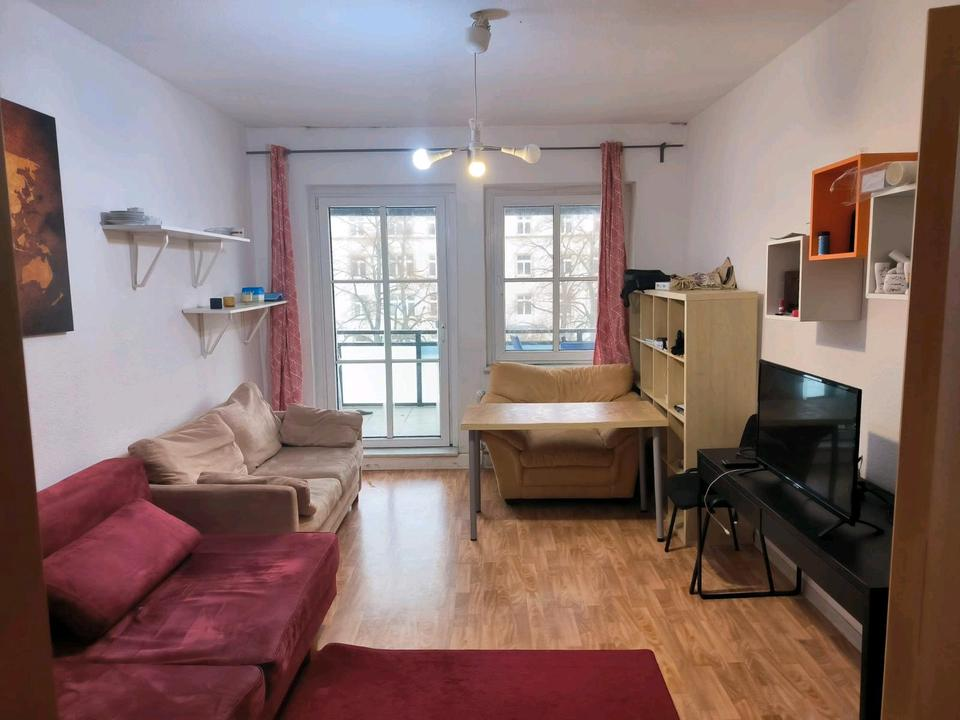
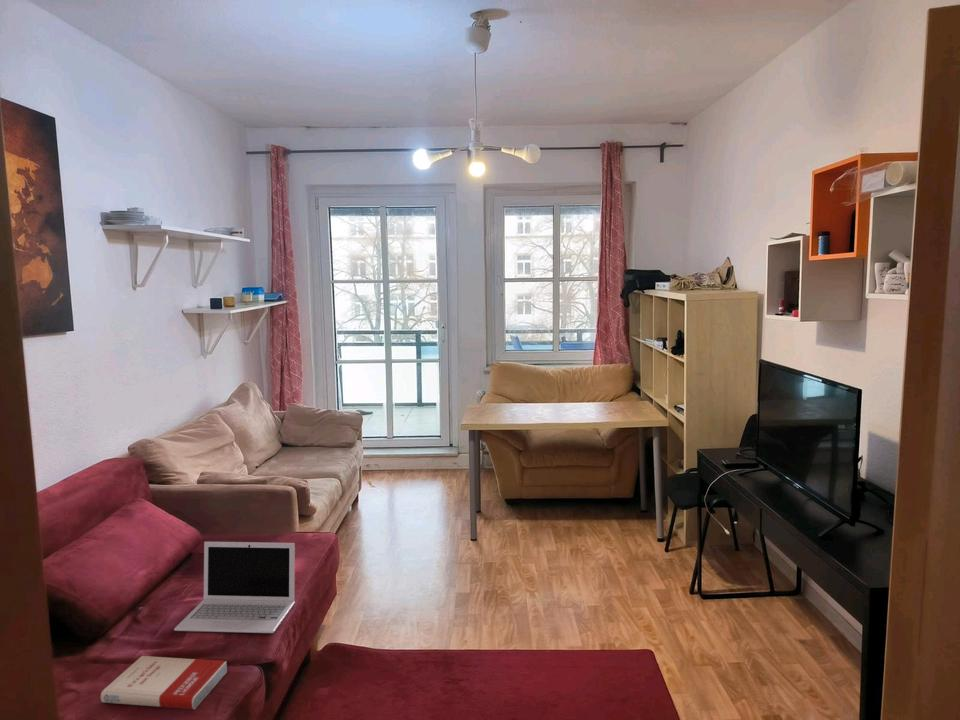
+ book [100,655,228,710]
+ laptop [173,541,296,634]
